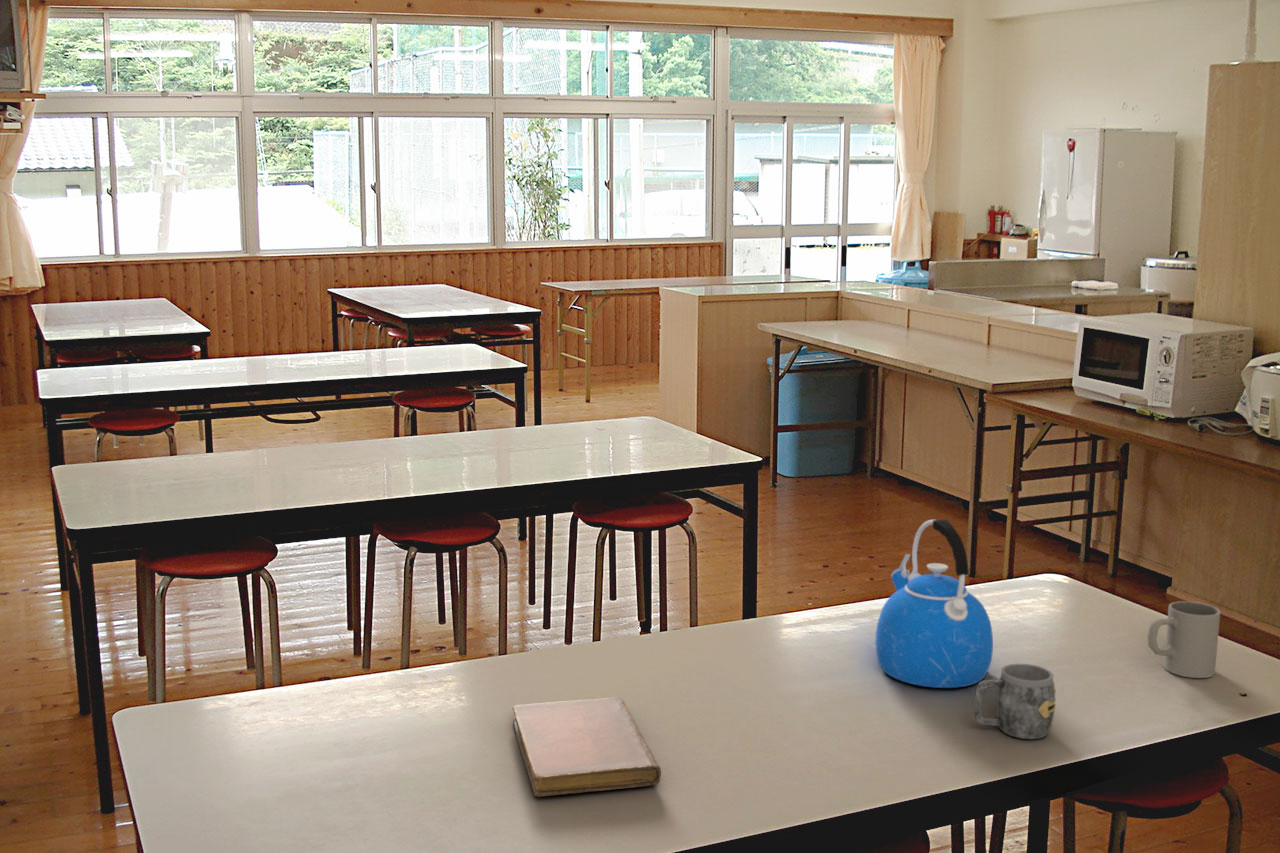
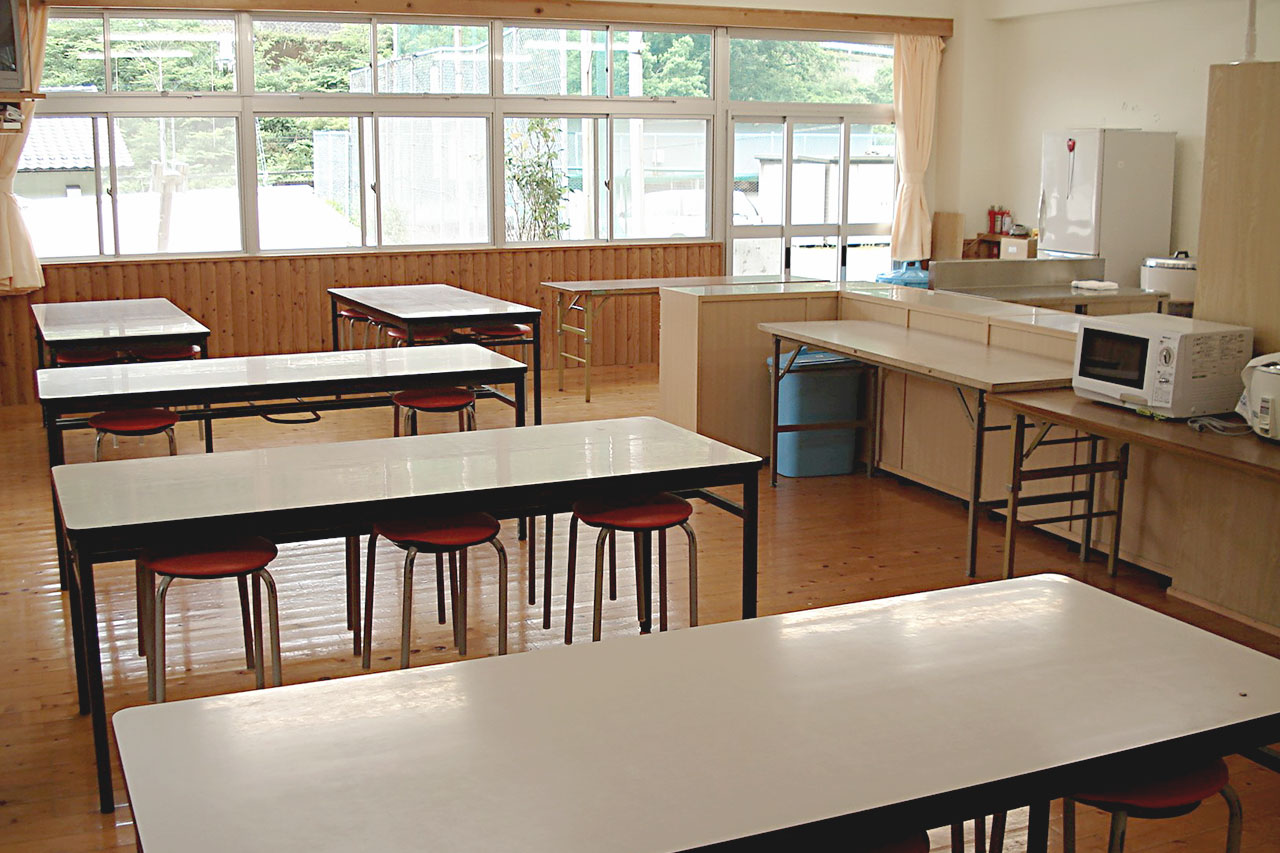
- kettle [874,519,994,689]
- mug [1146,600,1221,679]
- notebook [511,697,662,798]
- mug [973,663,1057,740]
